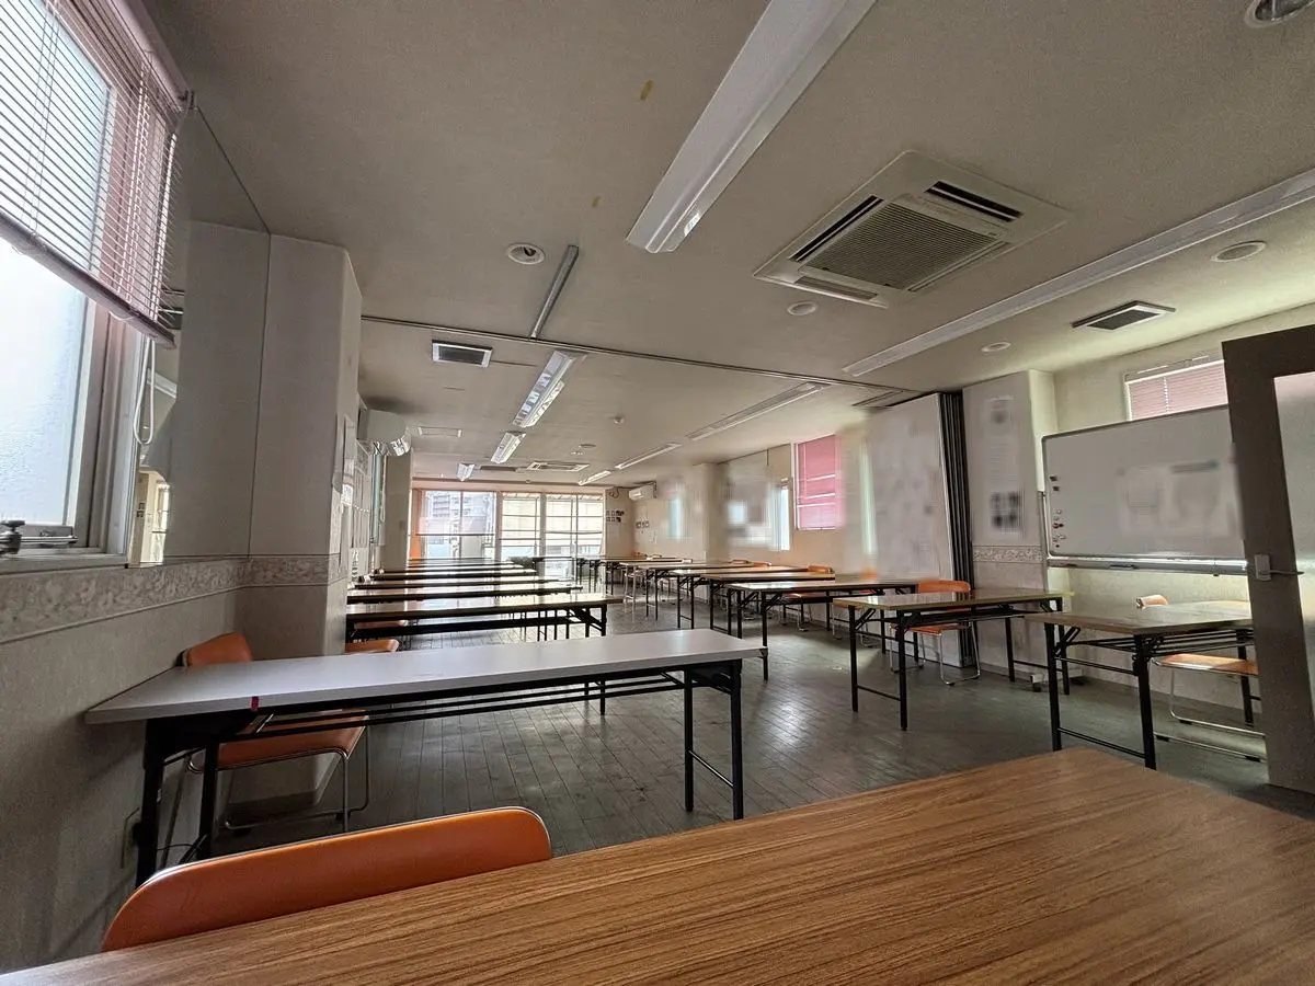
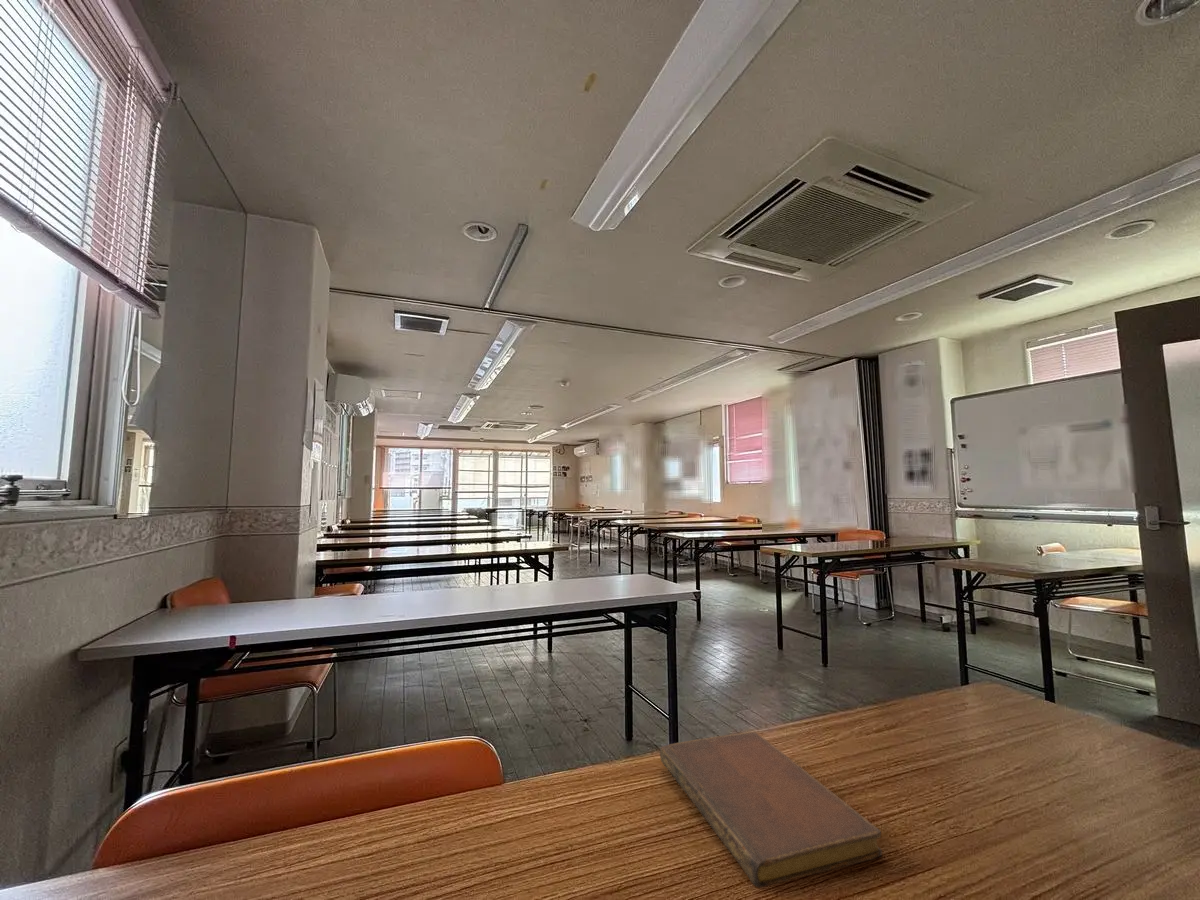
+ notebook [659,731,883,889]
